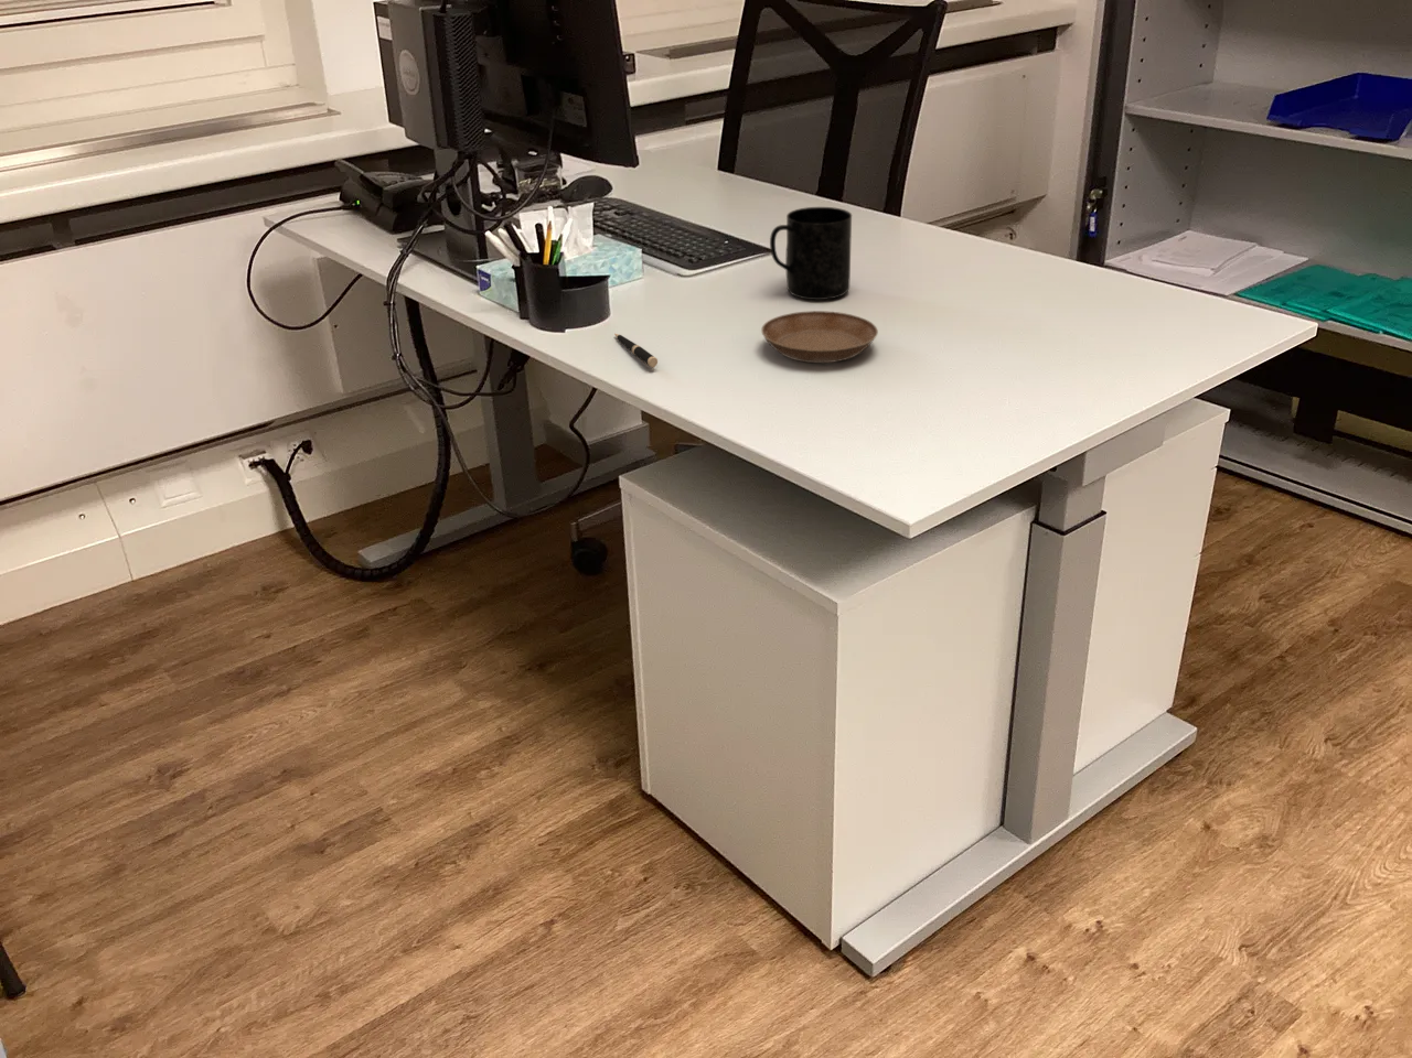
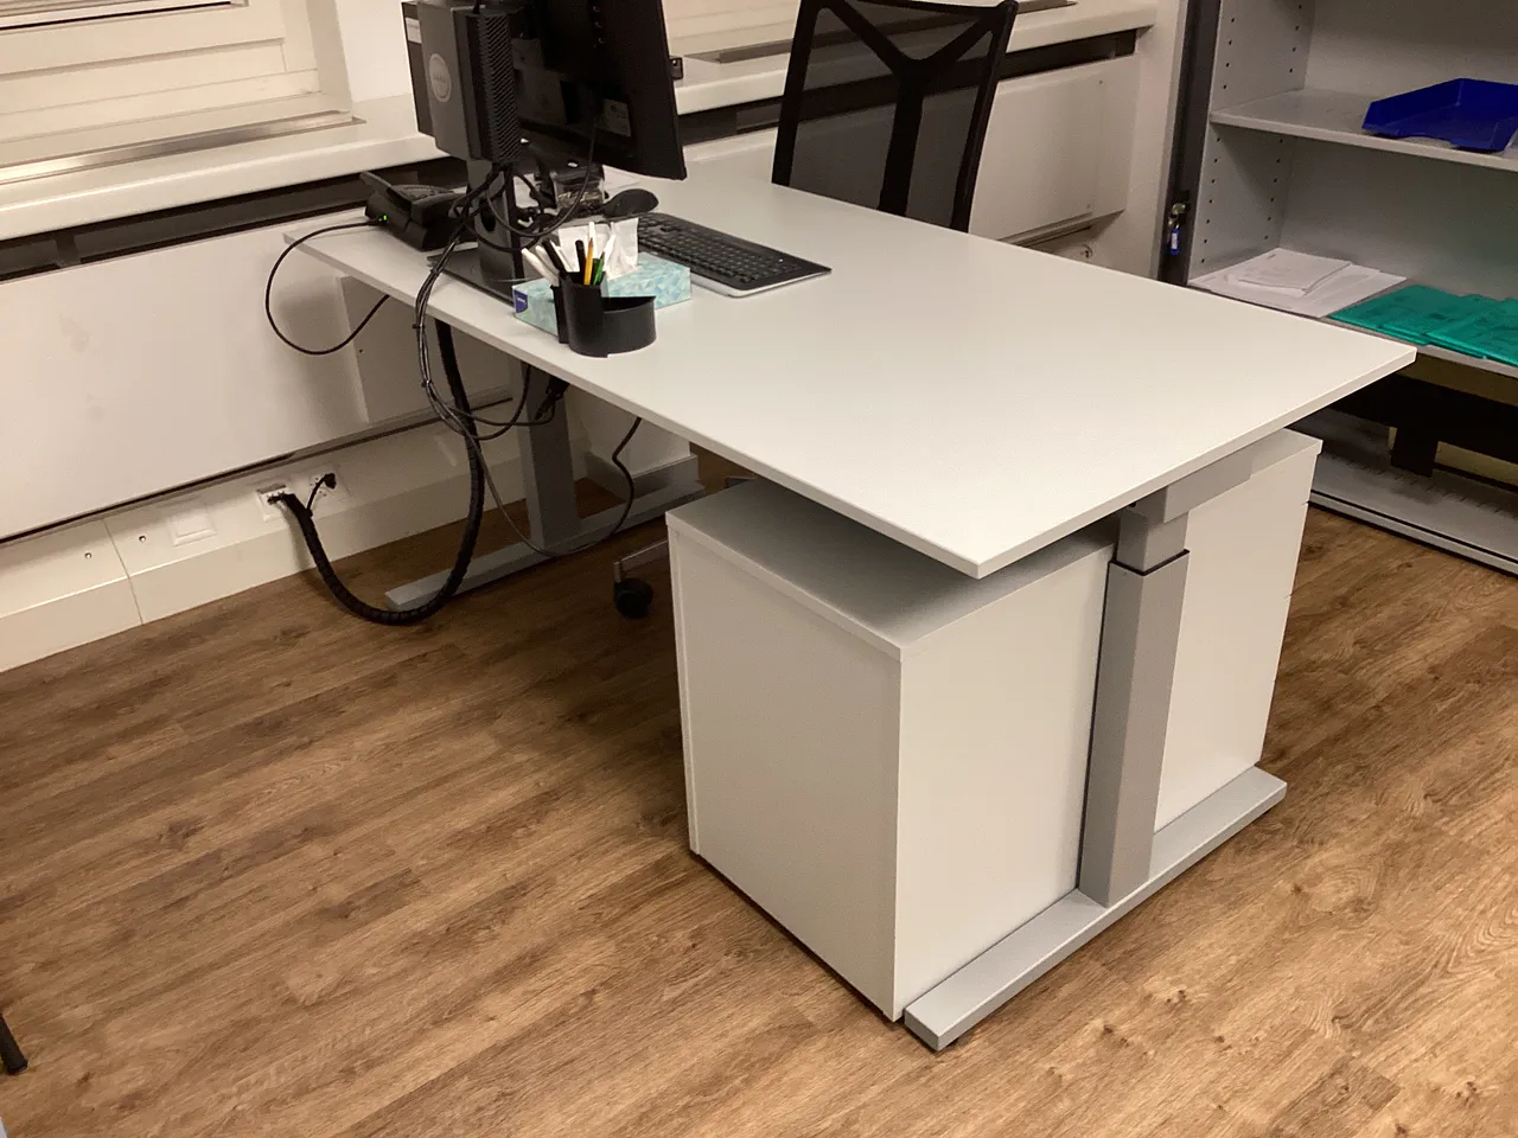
- mug [769,206,853,301]
- pen [614,332,658,369]
- saucer [760,310,879,363]
